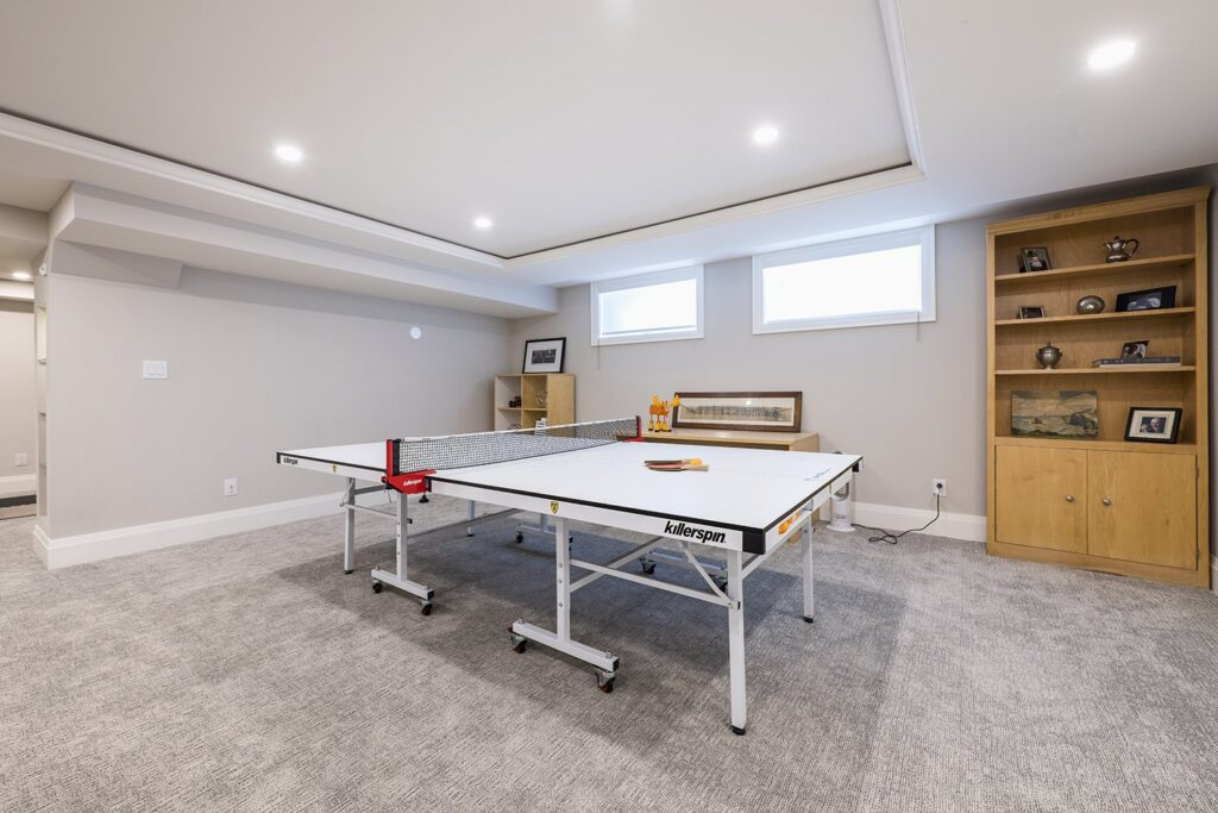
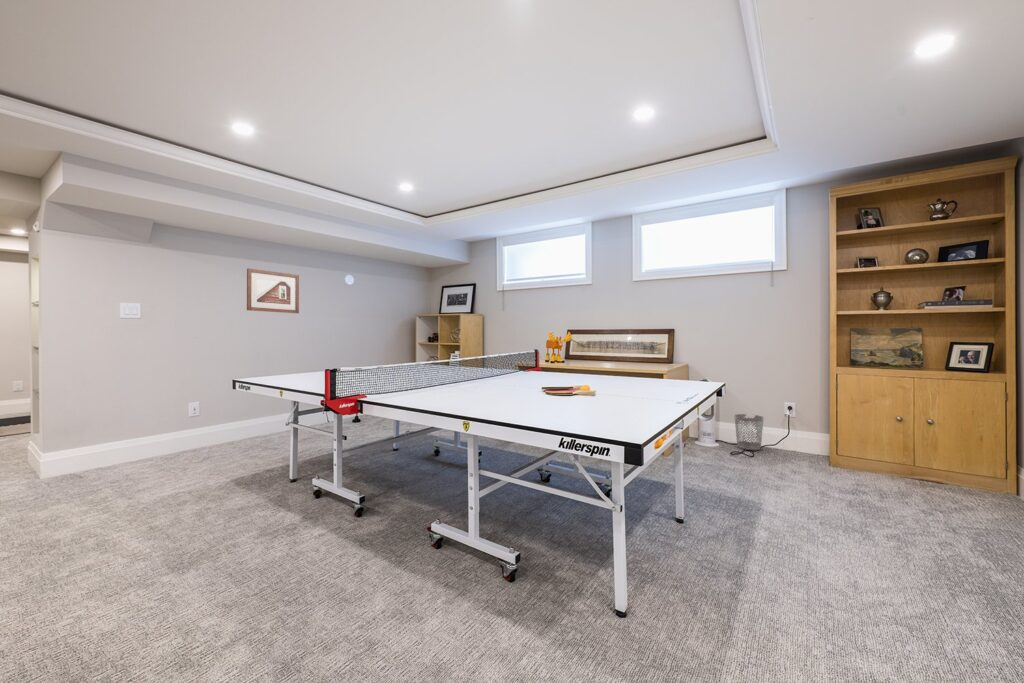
+ picture frame [246,267,300,314]
+ wastebasket [733,413,765,451]
